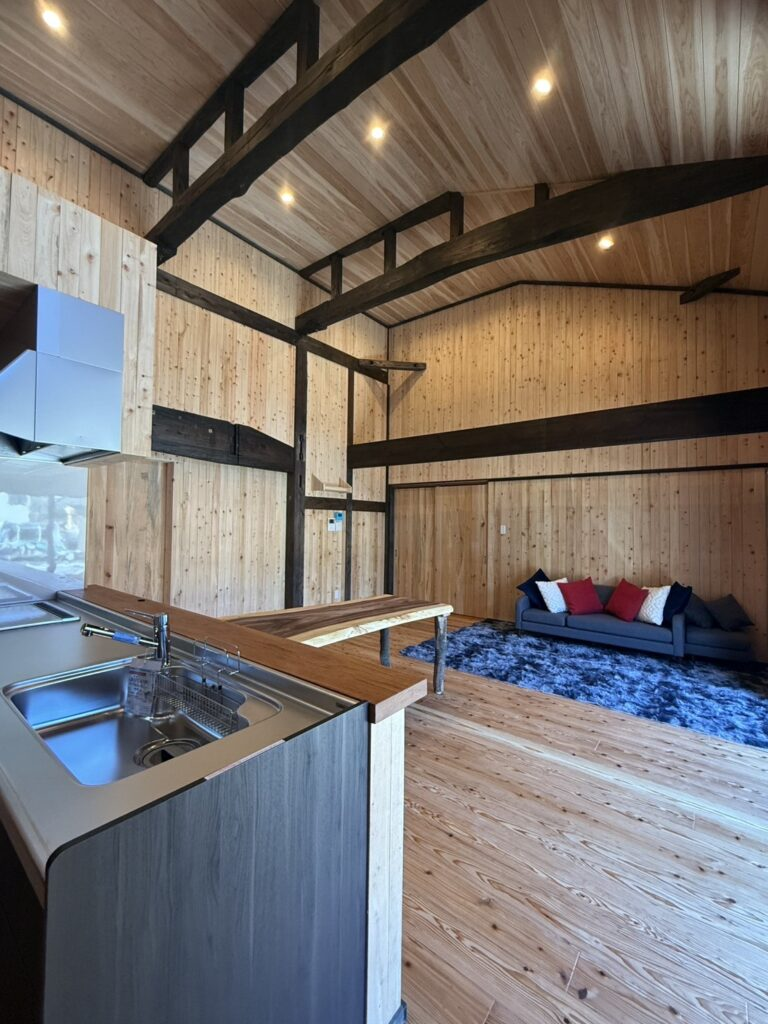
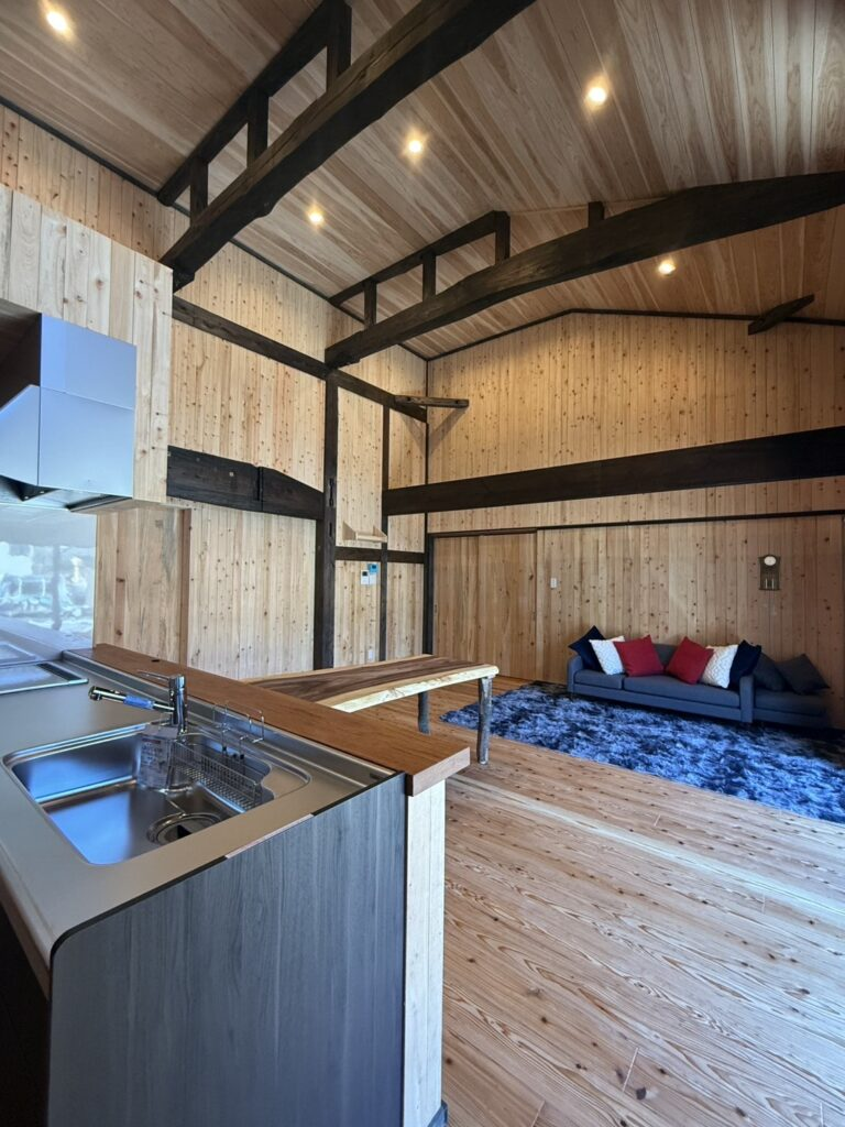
+ pendulum clock [757,552,782,616]
